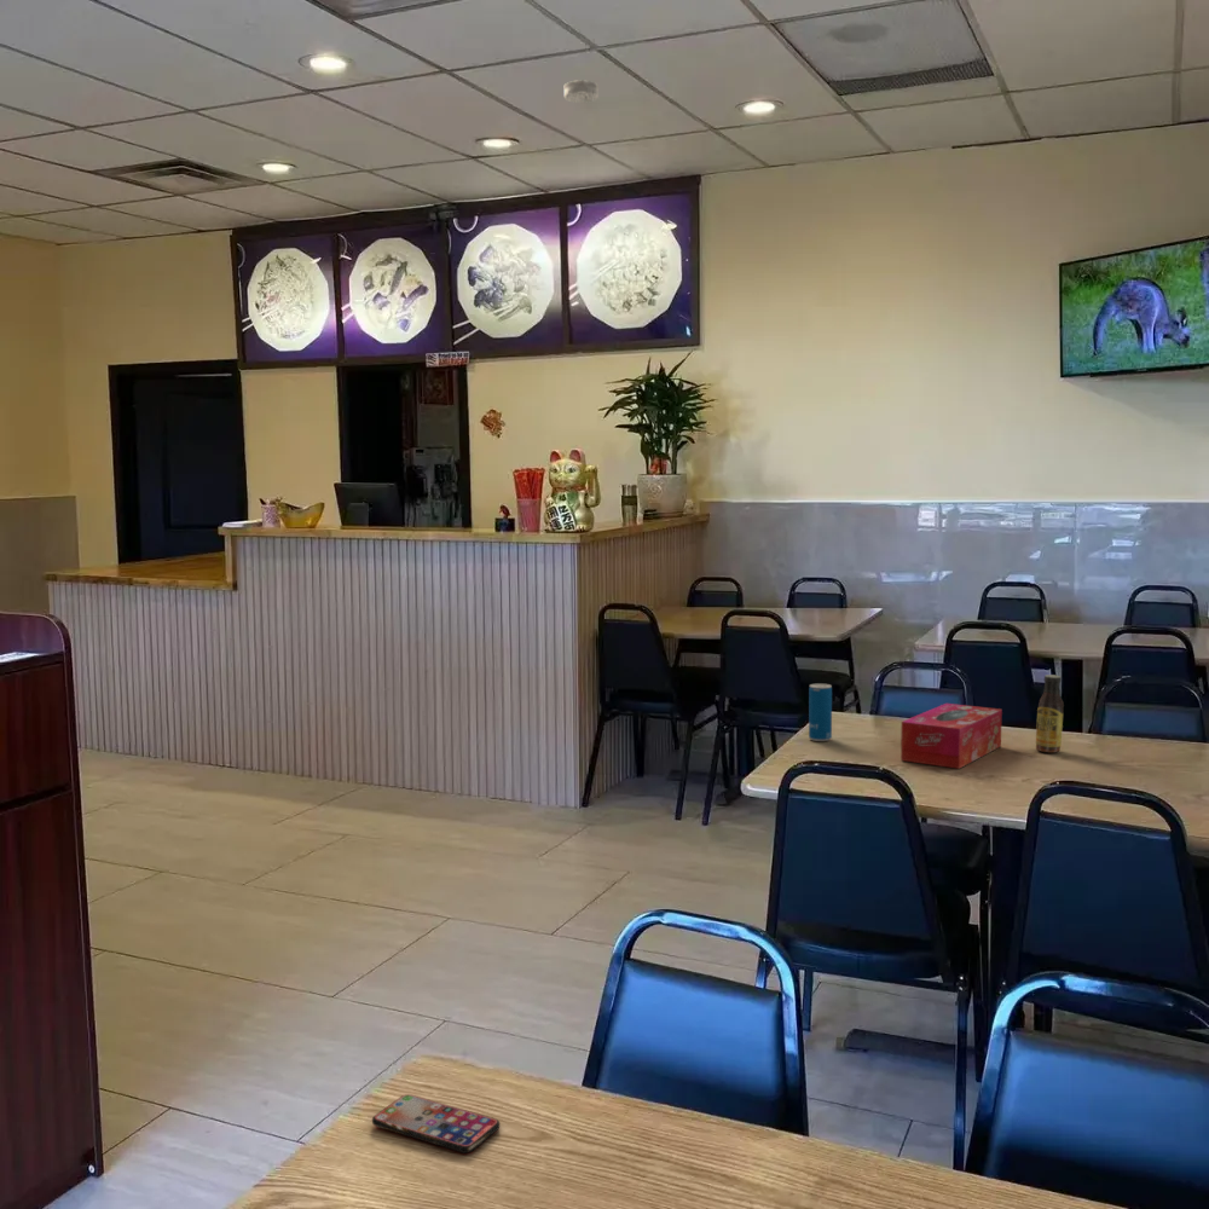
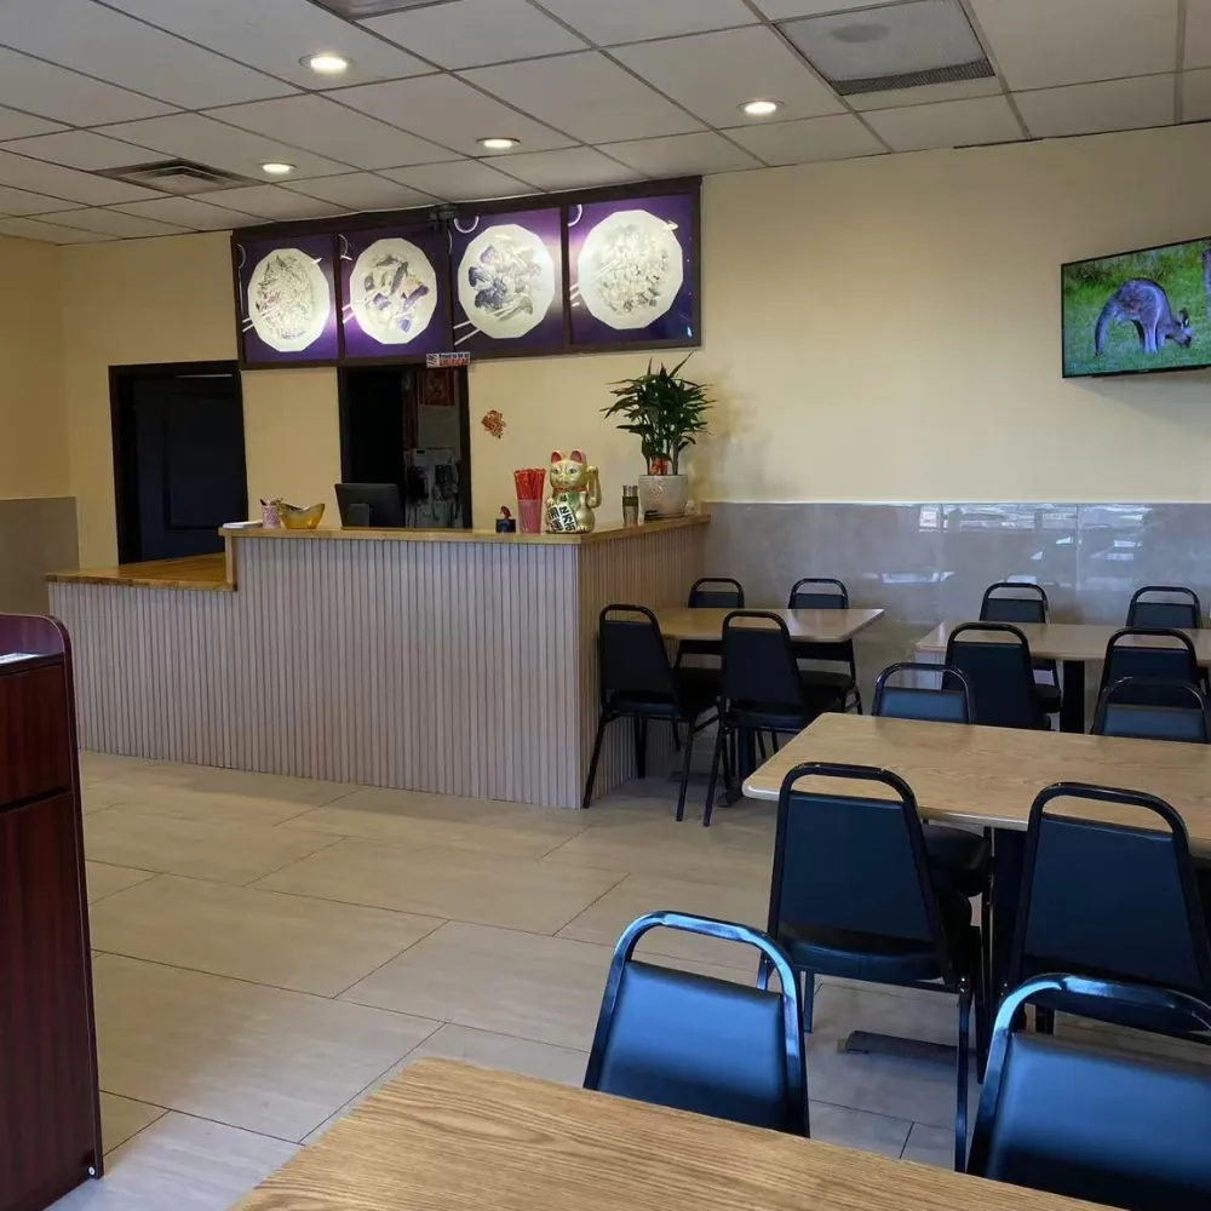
- smartphone [371,1093,502,1155]
- beverage can [808,682,833,742]
- tissue box [899,702,1003,770]
- sauce bottle [1035,673,1065,754]
- smoke detector [563,79,600,104]
